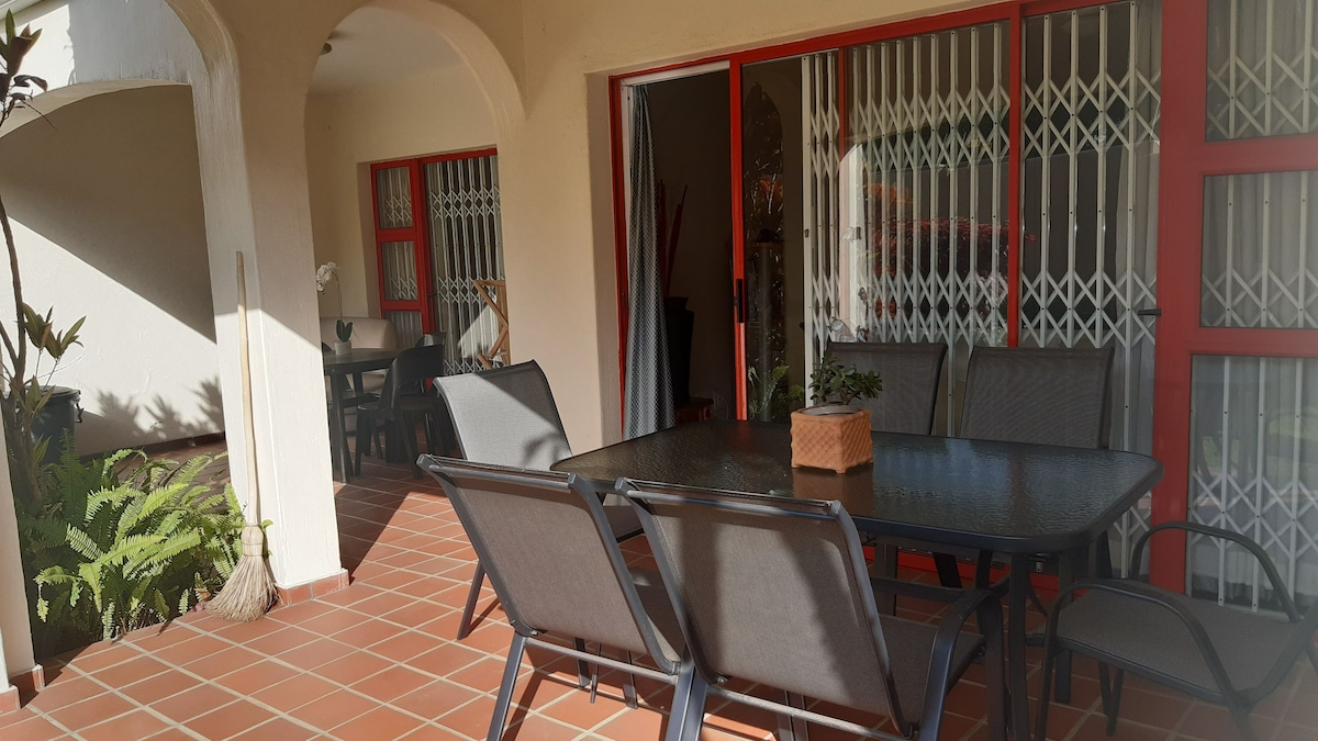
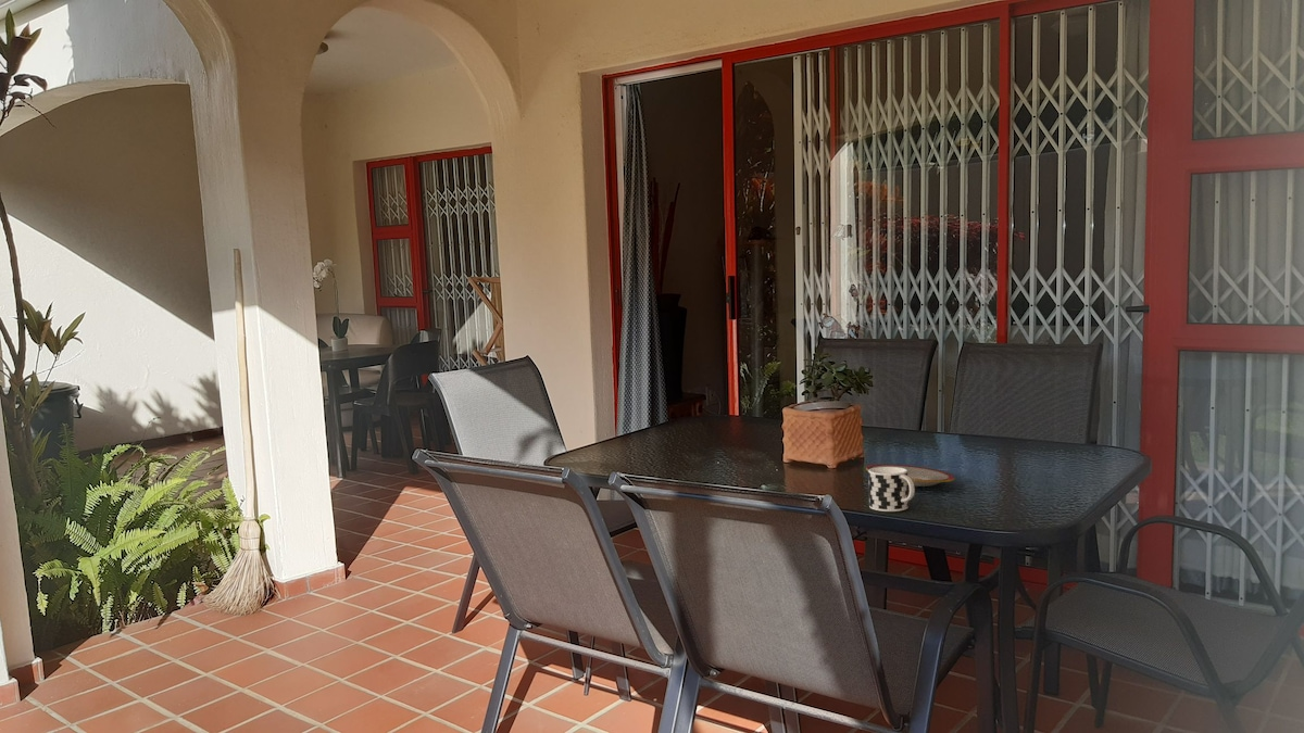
+ plate [865,463,955,488]
+ cup [867,467,916,513]
